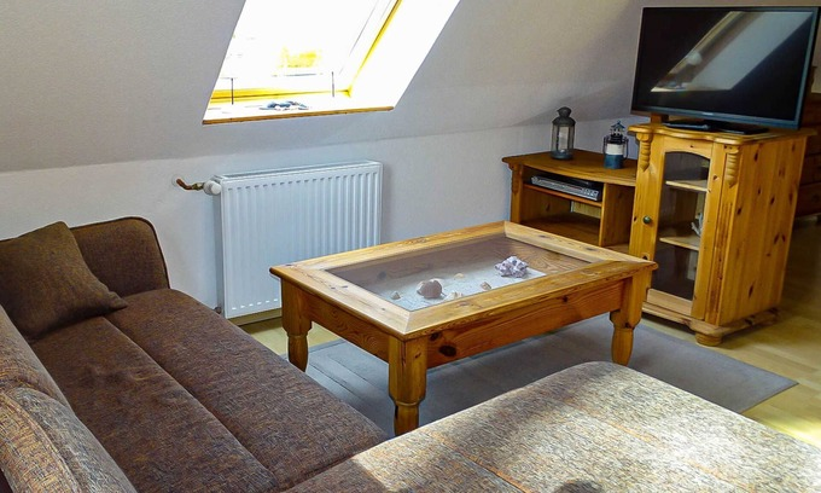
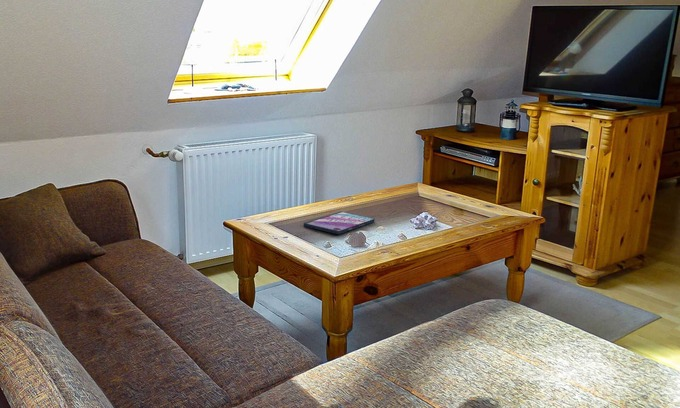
+ video game case [303,211,375,235]
